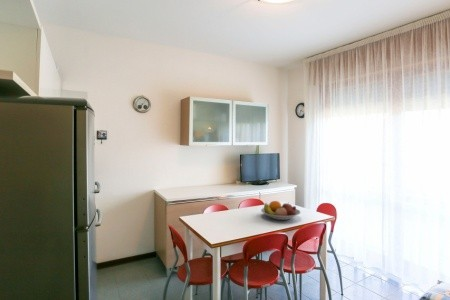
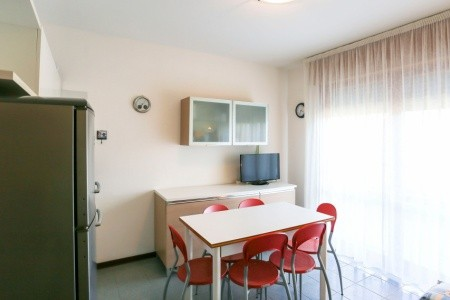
- fruit bowl [260,200,301,221]
